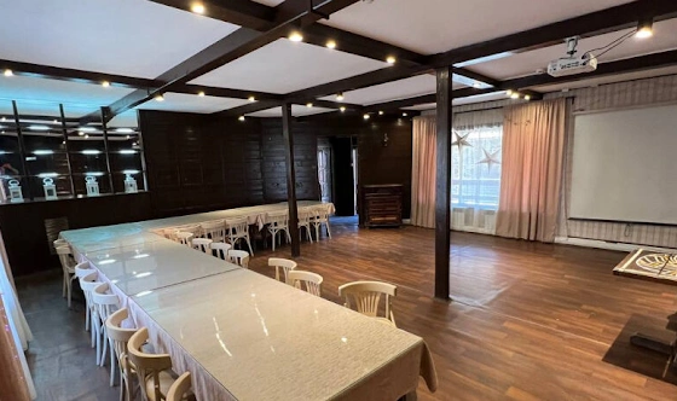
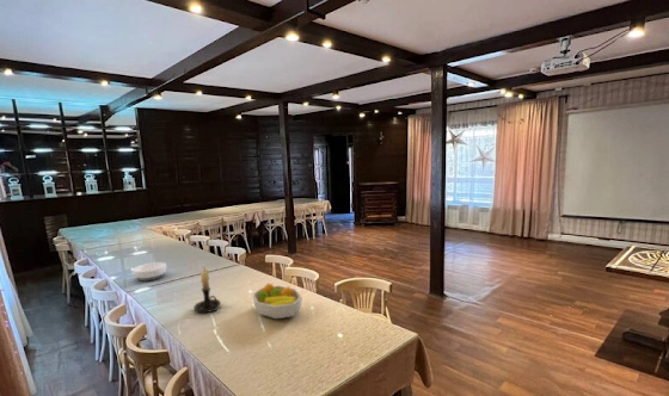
+ candle holder [192,262,222,314]
+ fruit bowl [251,283,303,320]
+ bowl [131,261,167,283]
